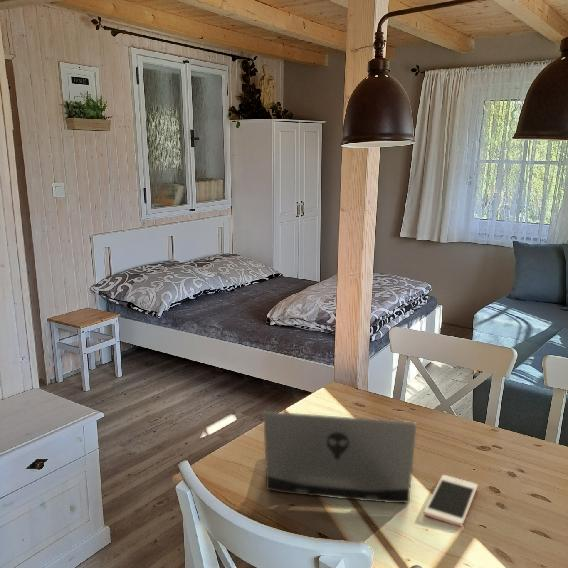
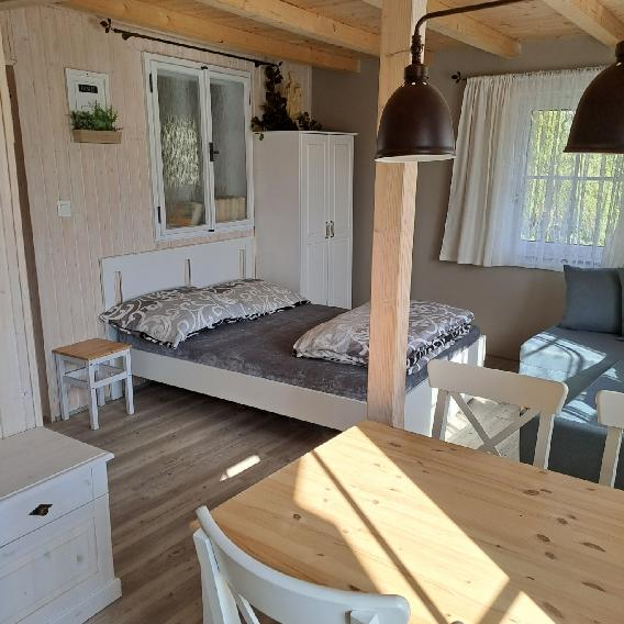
- cell phone [423,474,479,528]
- laptop [262,410,417,505]
